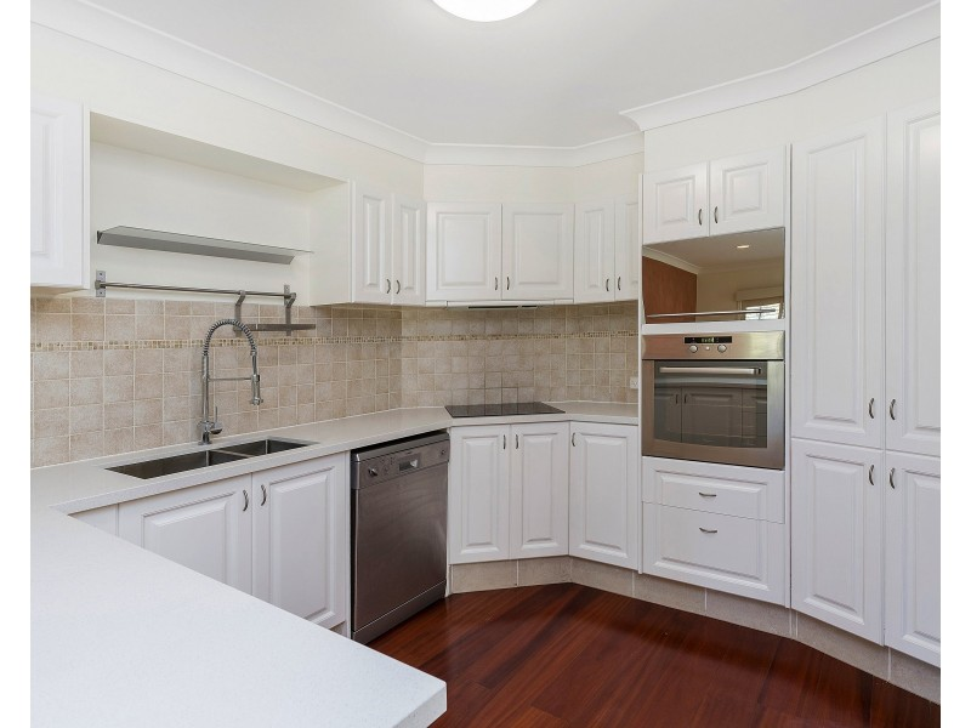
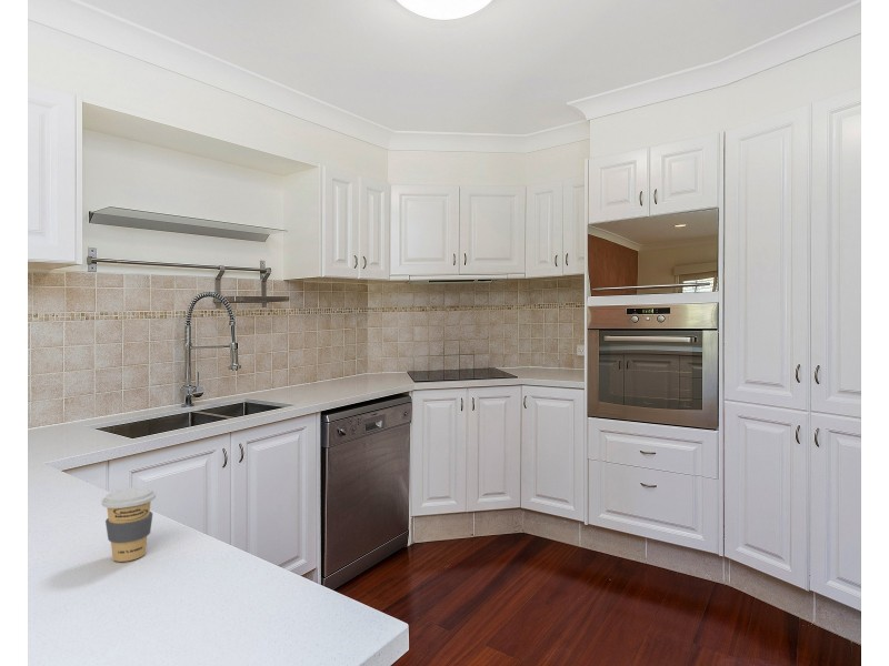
+ coffee cup [100,486,157,563]
